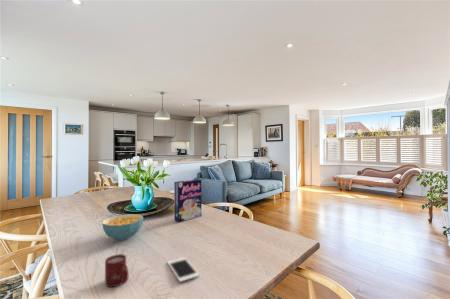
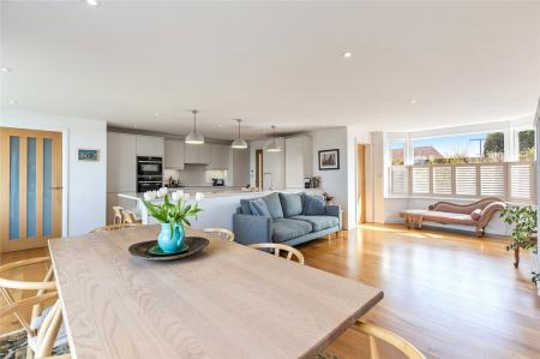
- cereal box [173,178,203,223]
- cell phone [166,256,200,283]
- cereal bowl [101,213,144,241]
- cup [104,253,130,288]
